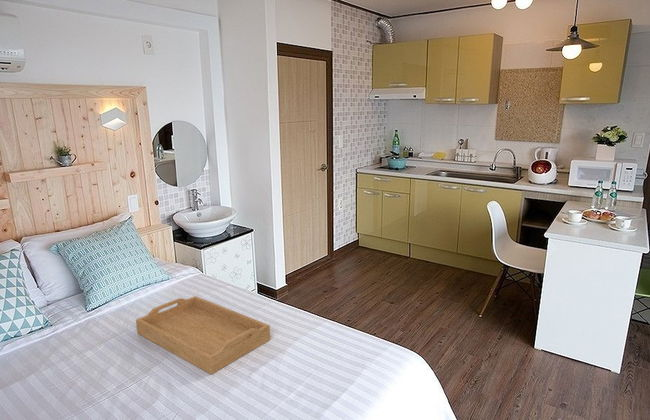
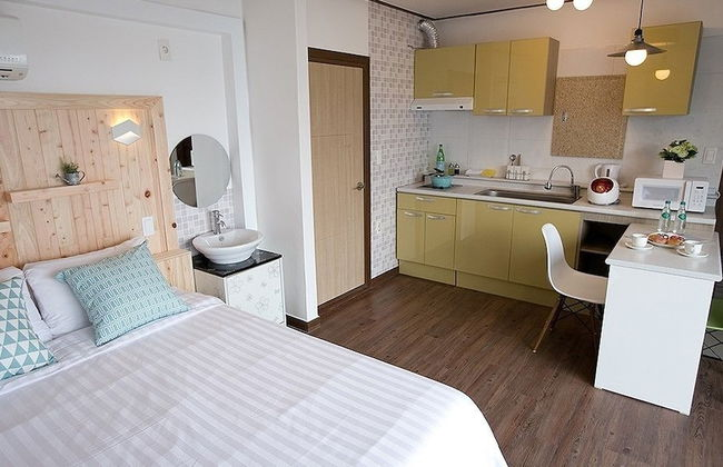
- serving tray [135,295,271,375]
